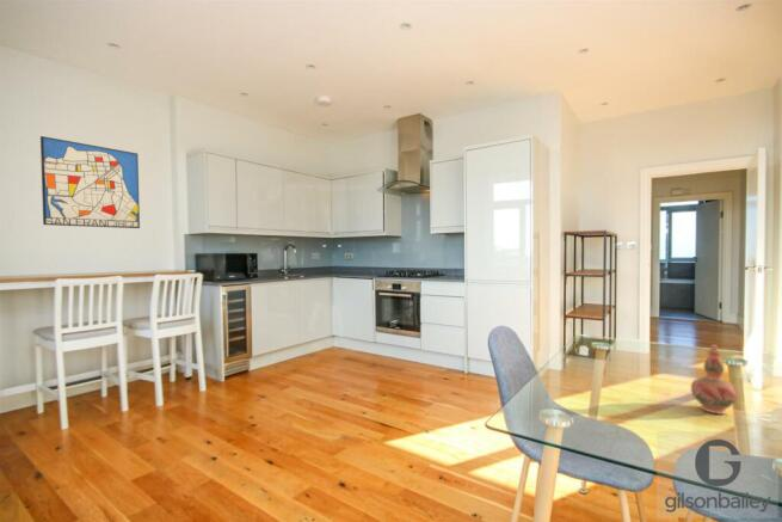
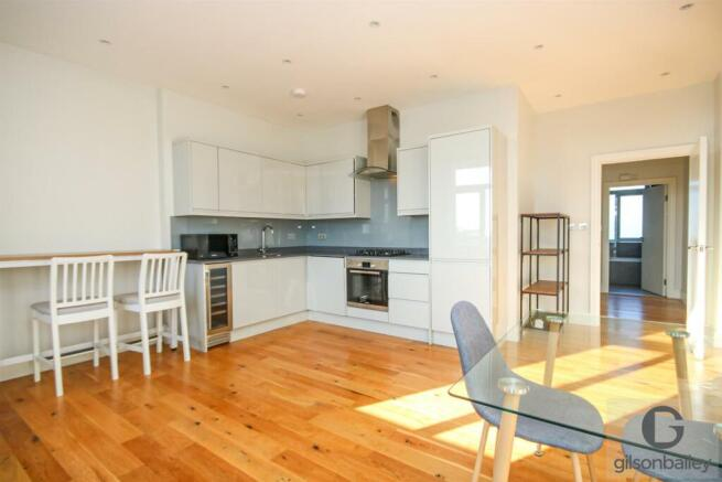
- wall art [39,135,141,229]
- decorative vase [690,343,739,416]
